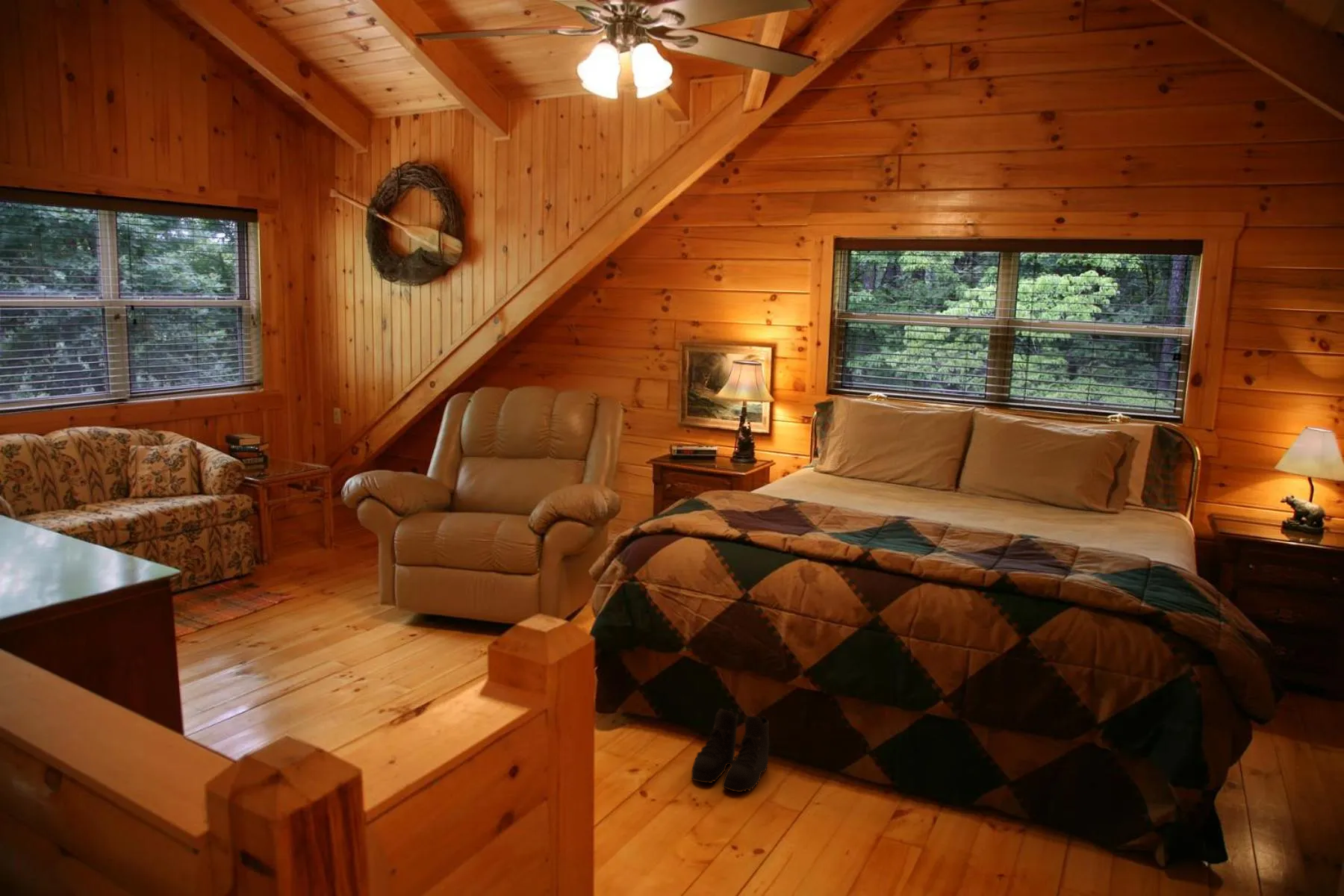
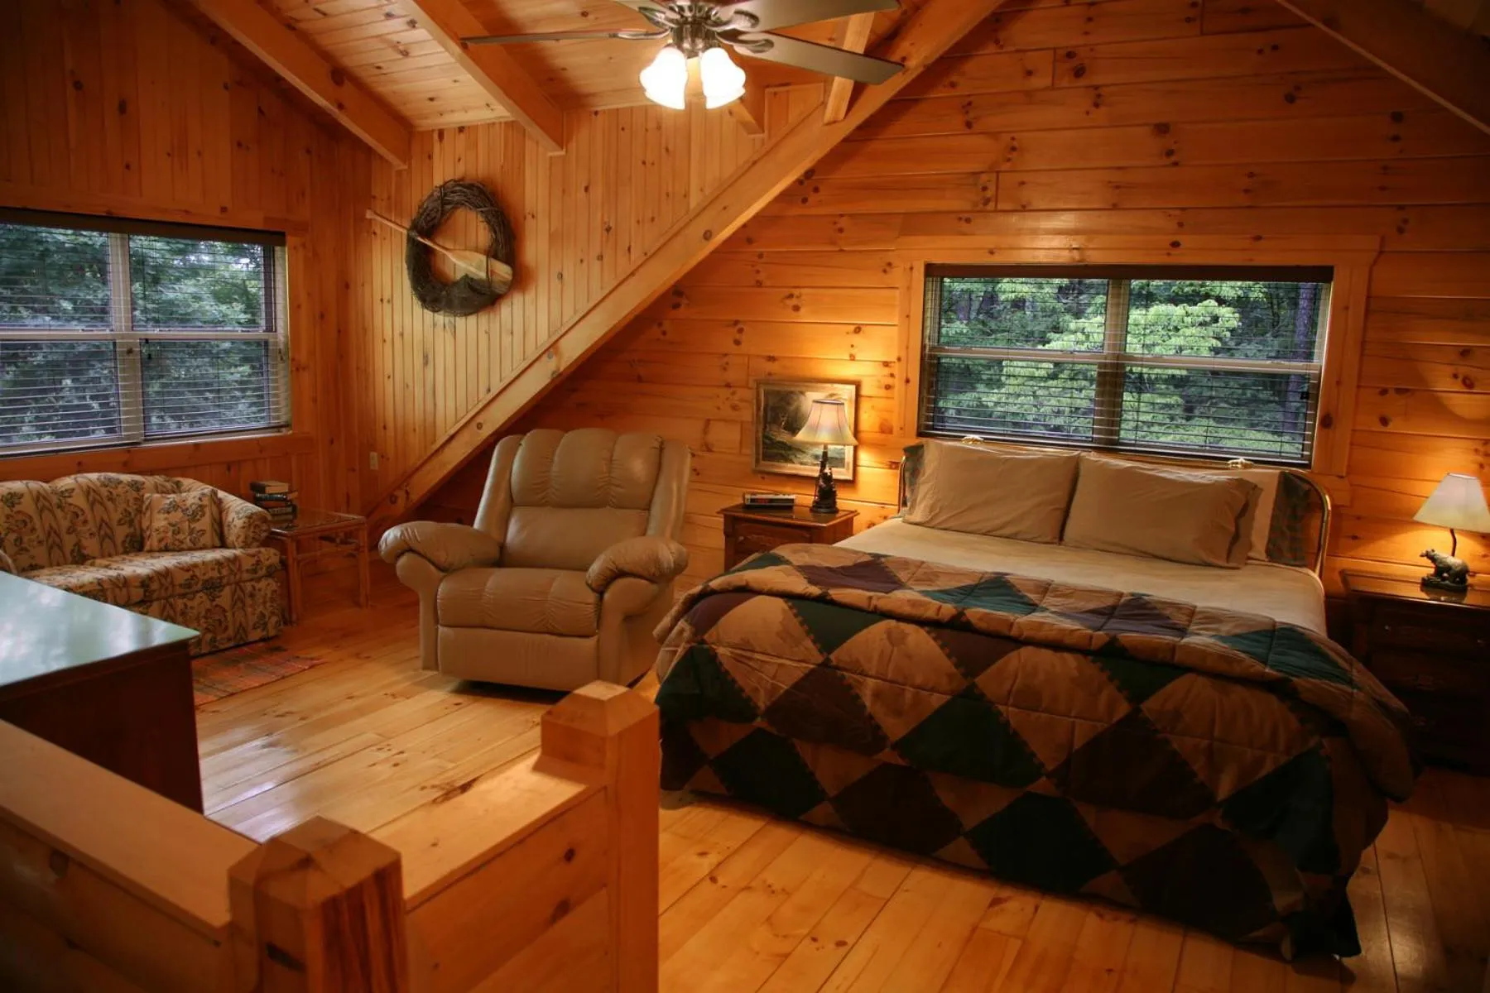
- boots [691,708,770,793]
